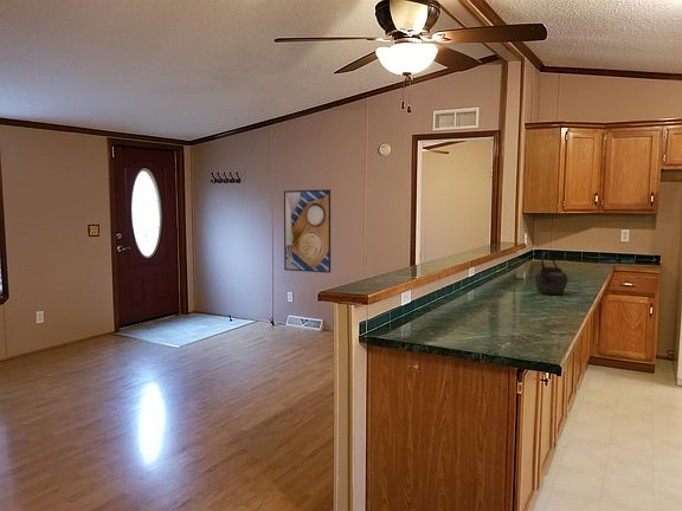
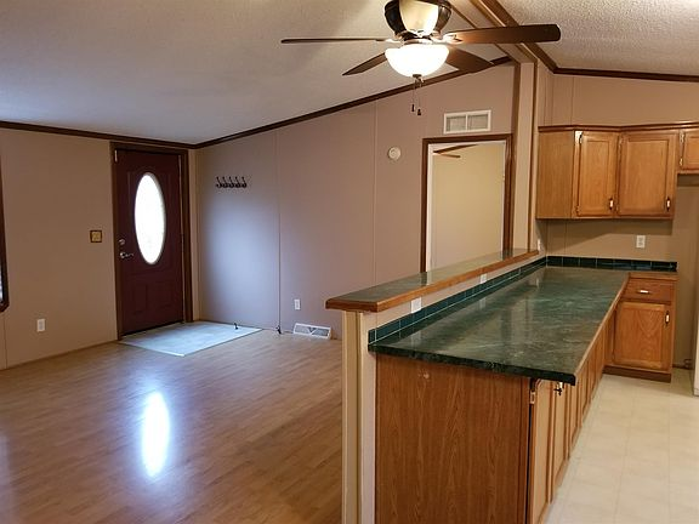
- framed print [283,188,332,274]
- kettle [534,251,568,296]
